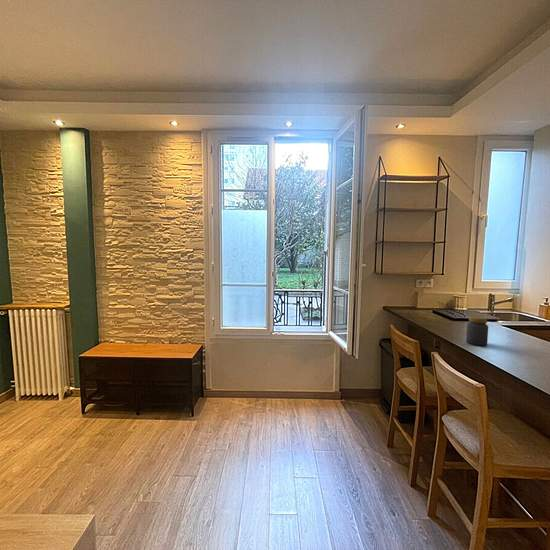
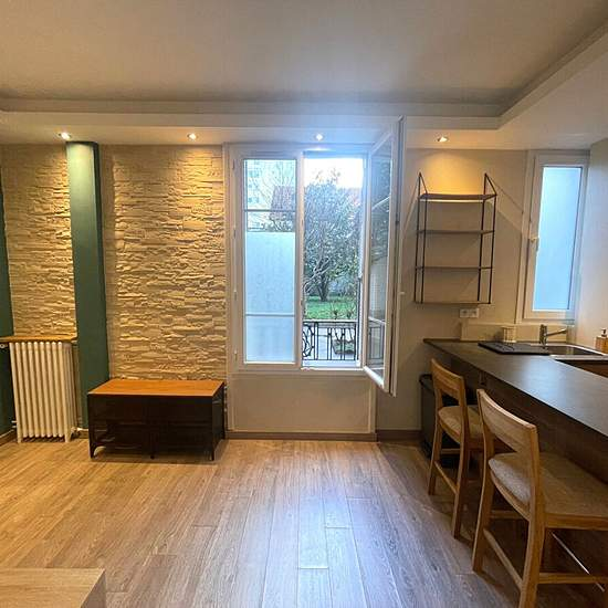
- jar [465,315,489,347]
